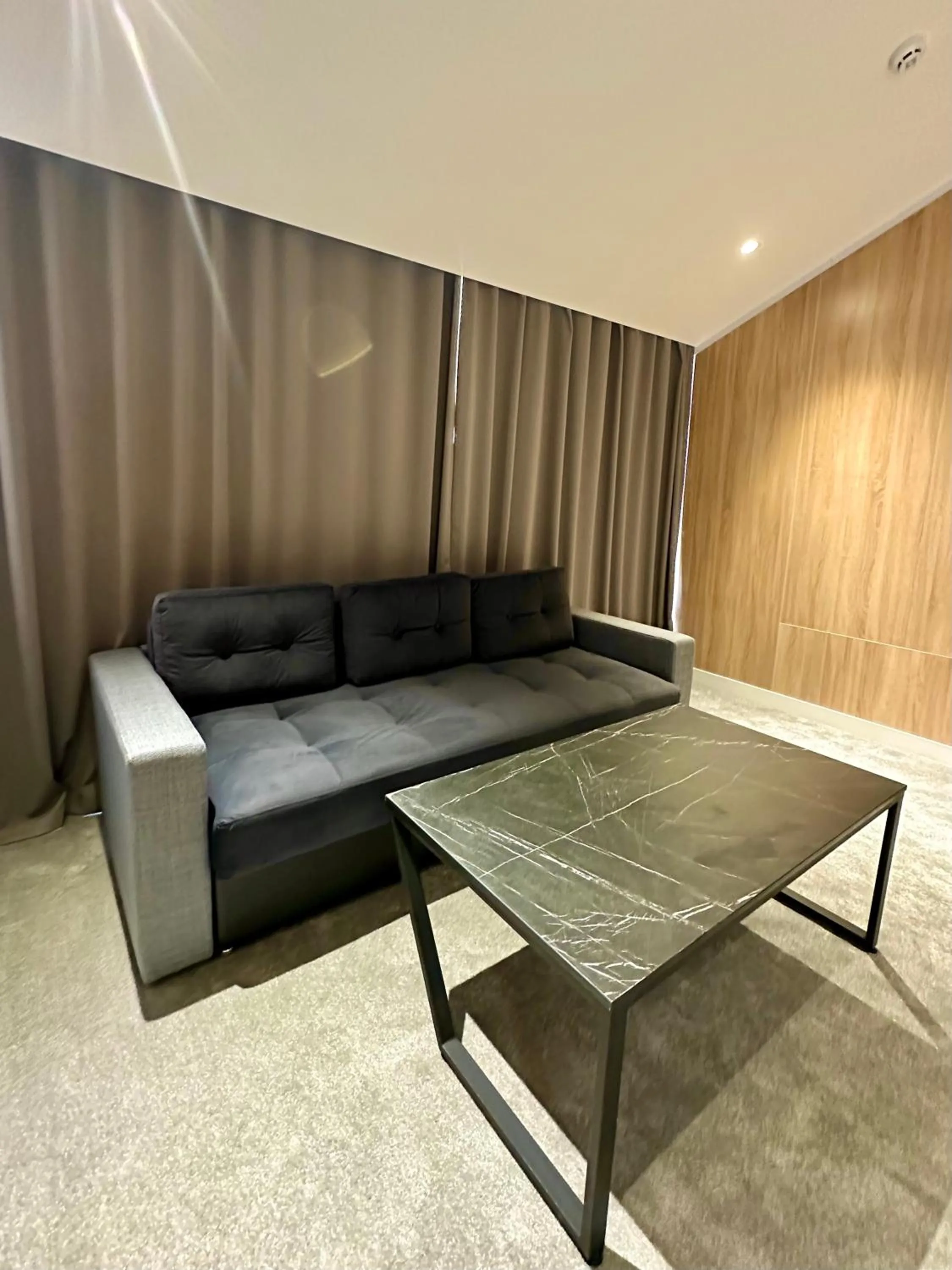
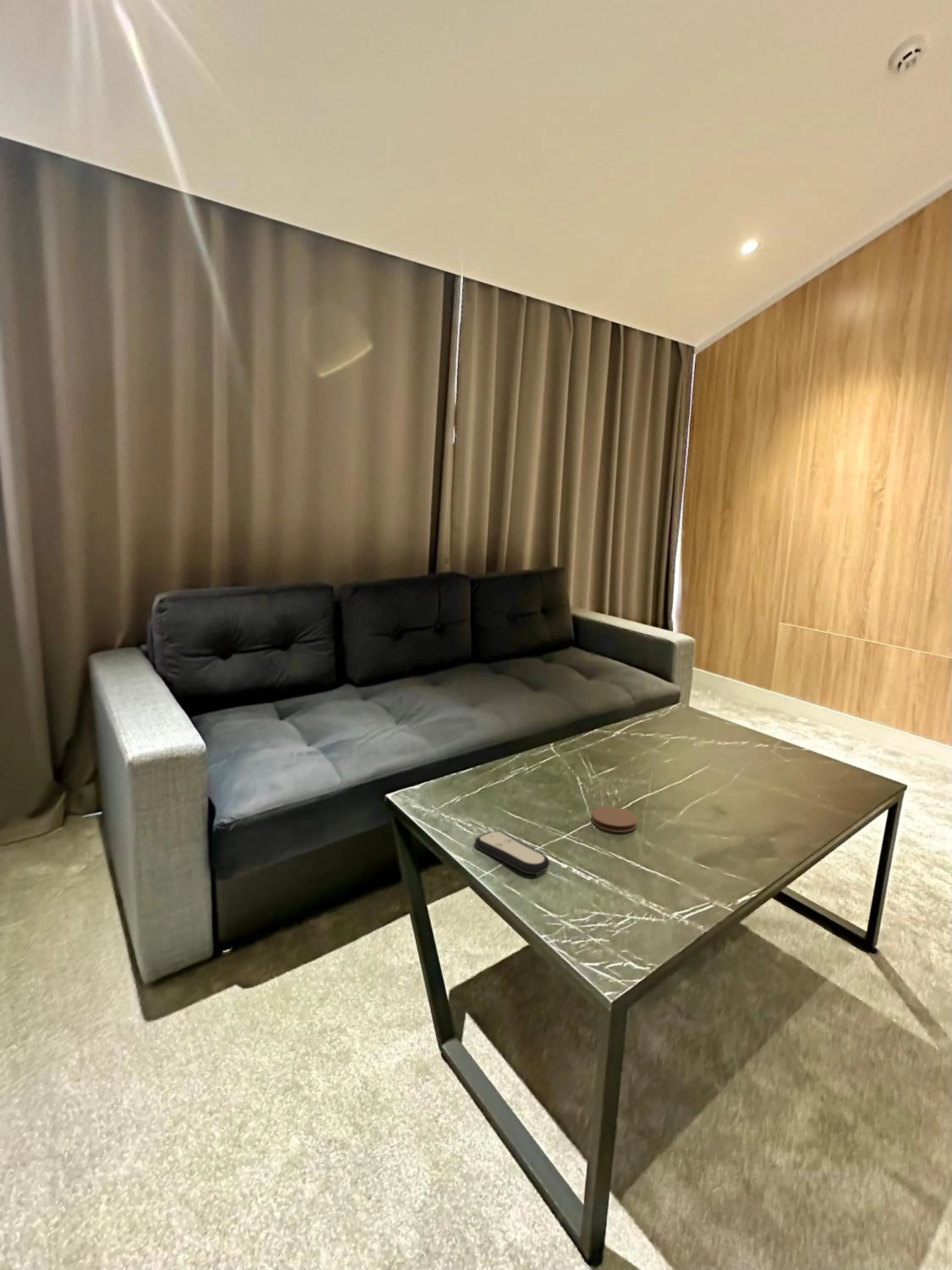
+ coaster [591,806,638,833]
+ remote control [475,830,550,875]
